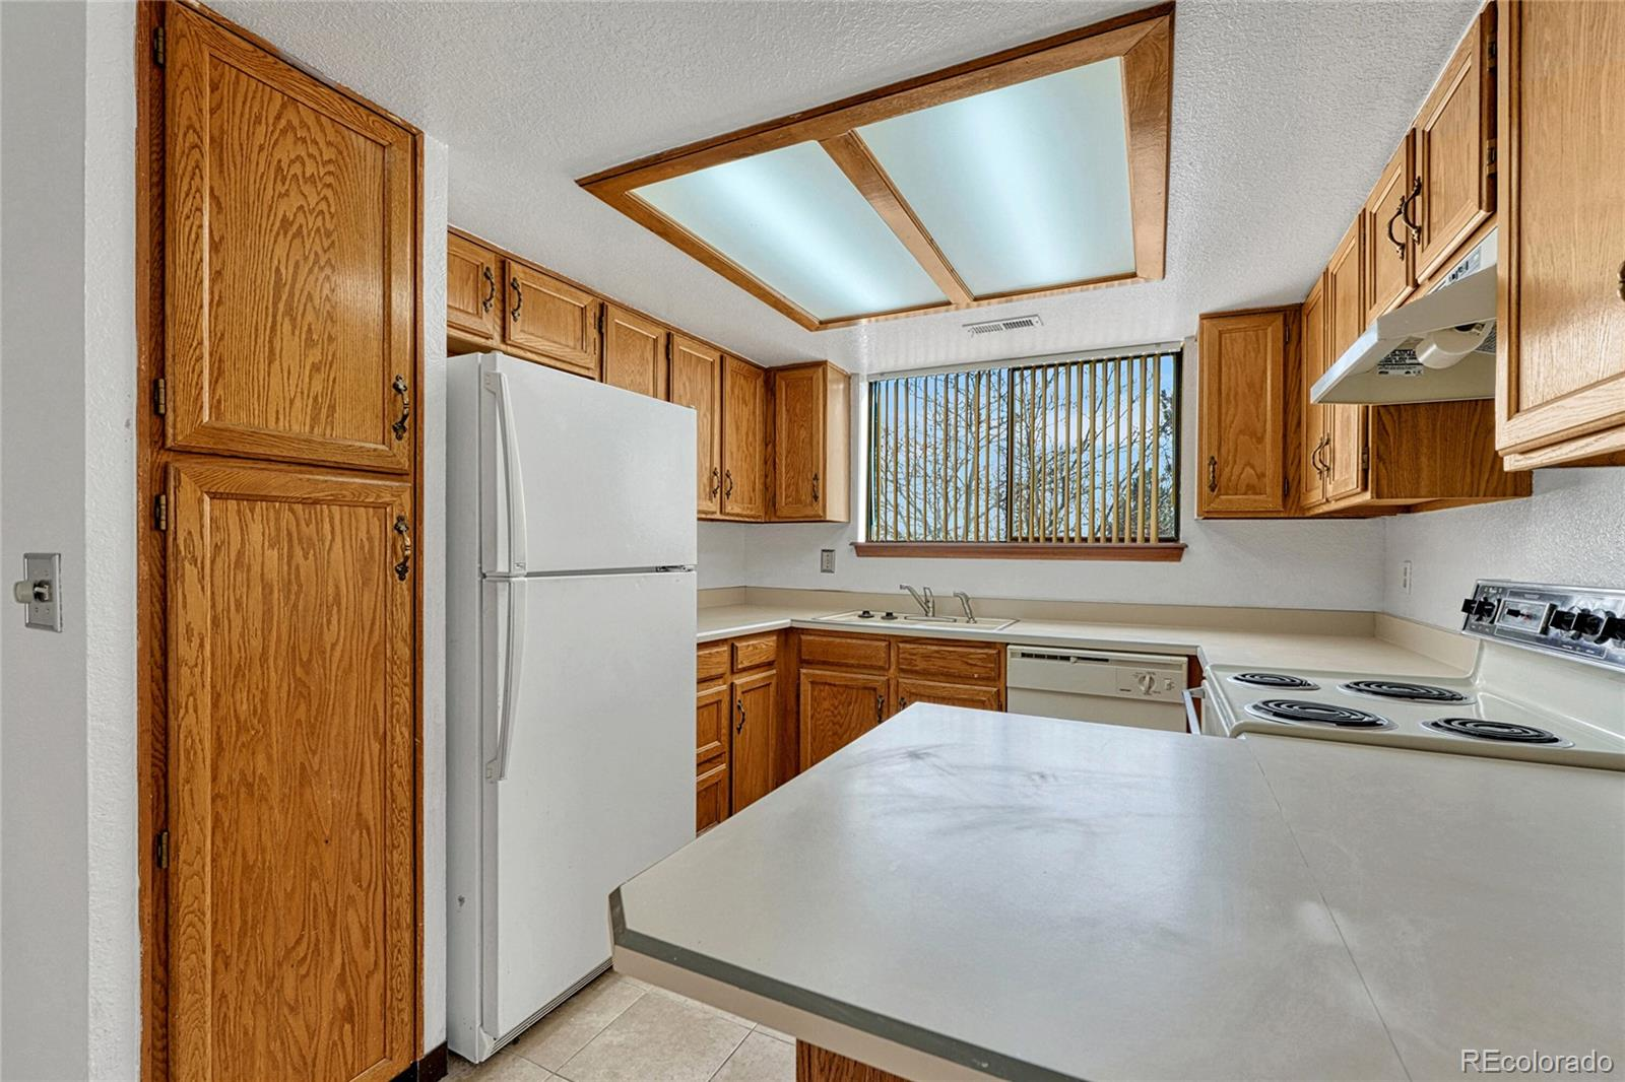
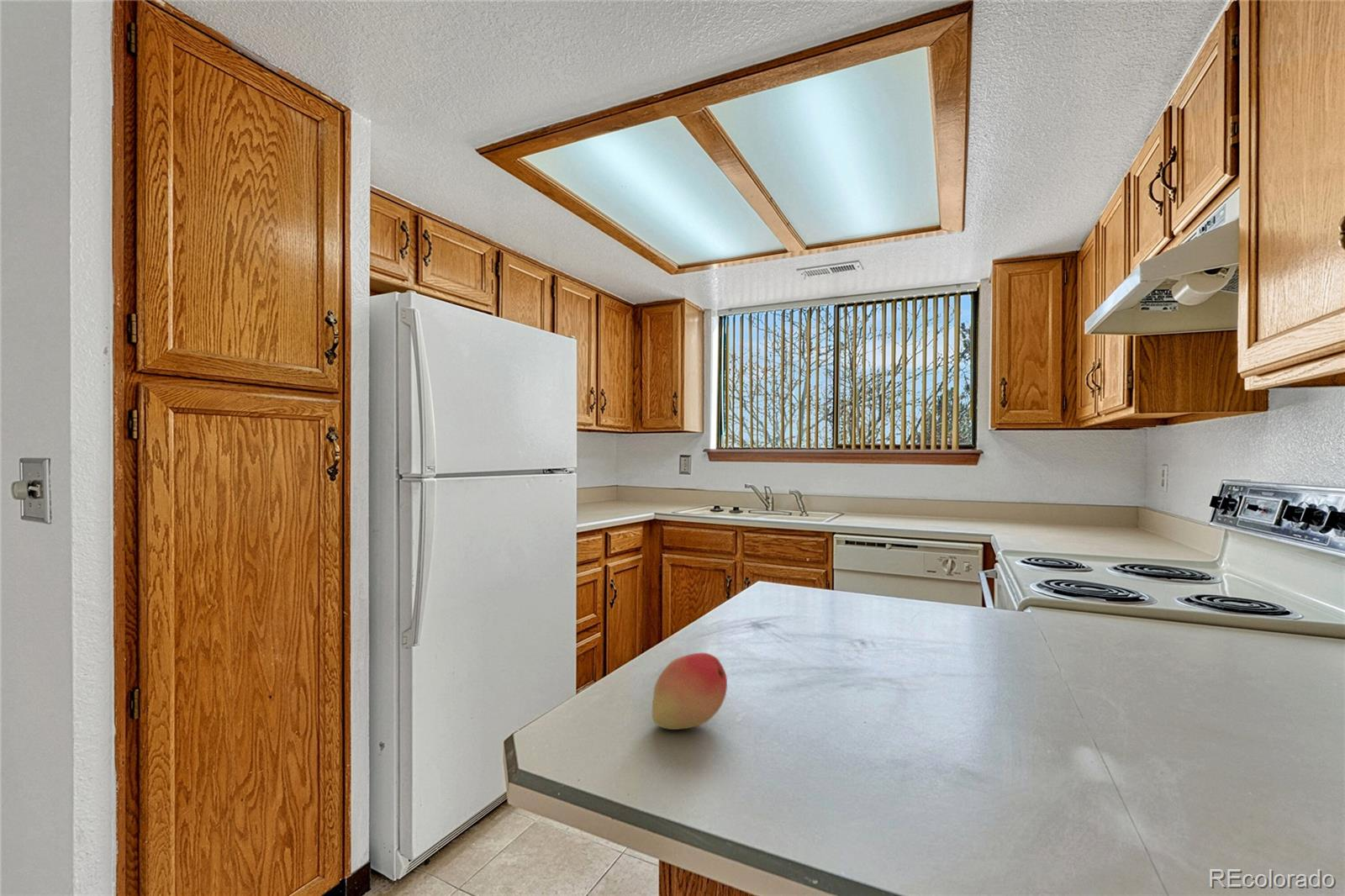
+ fruit [651,652,728,730]
